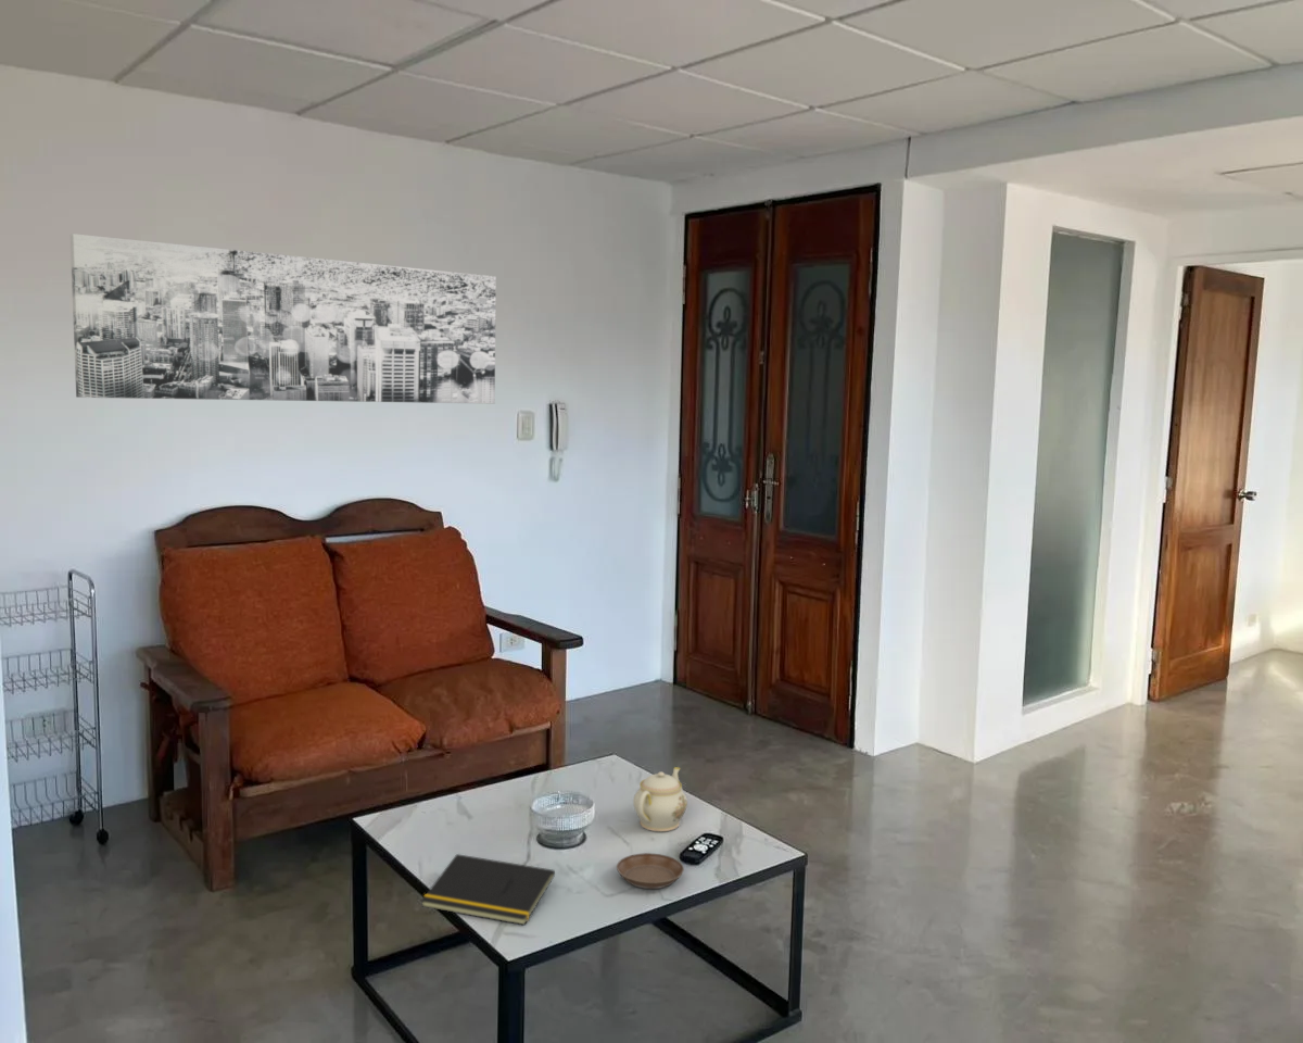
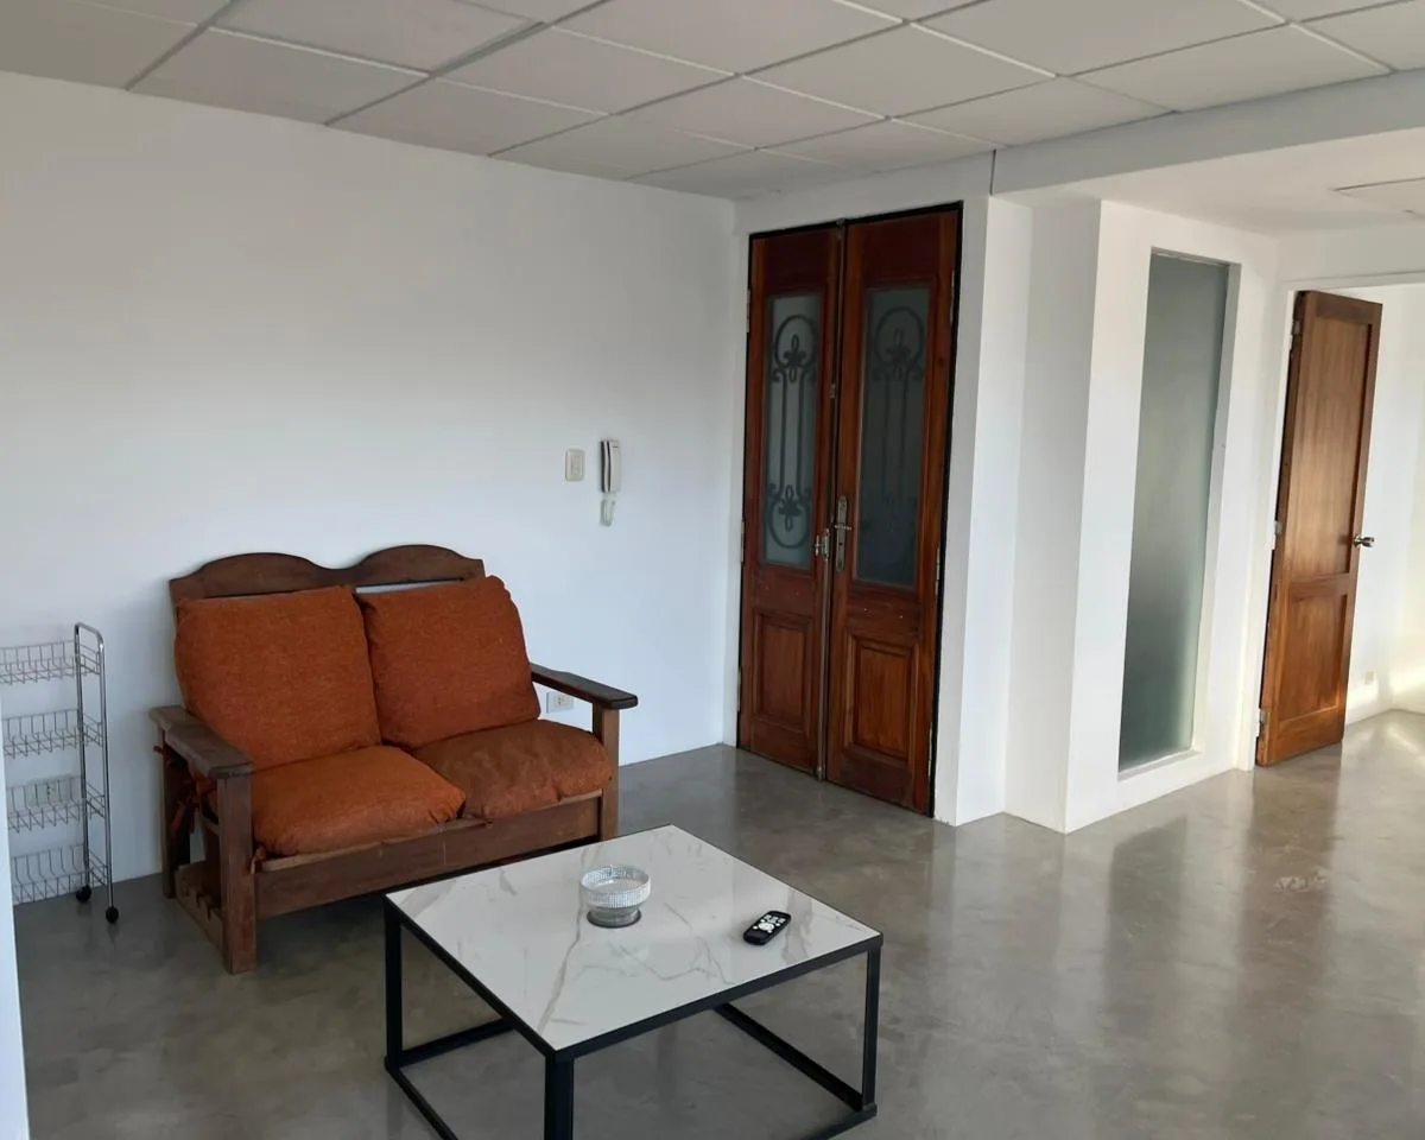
- teapot [632,766,688,832]
- wall art [69,233,497,405]
- saucer [616,852,685,890]
- notepad [420,853,556,926]
